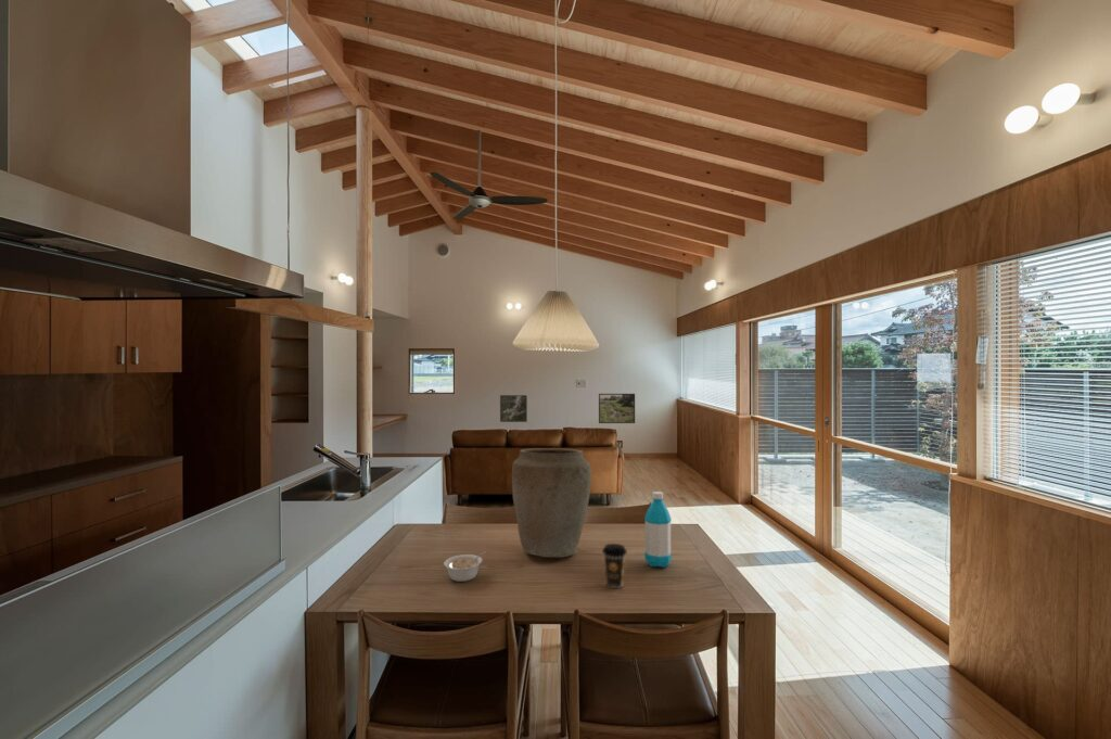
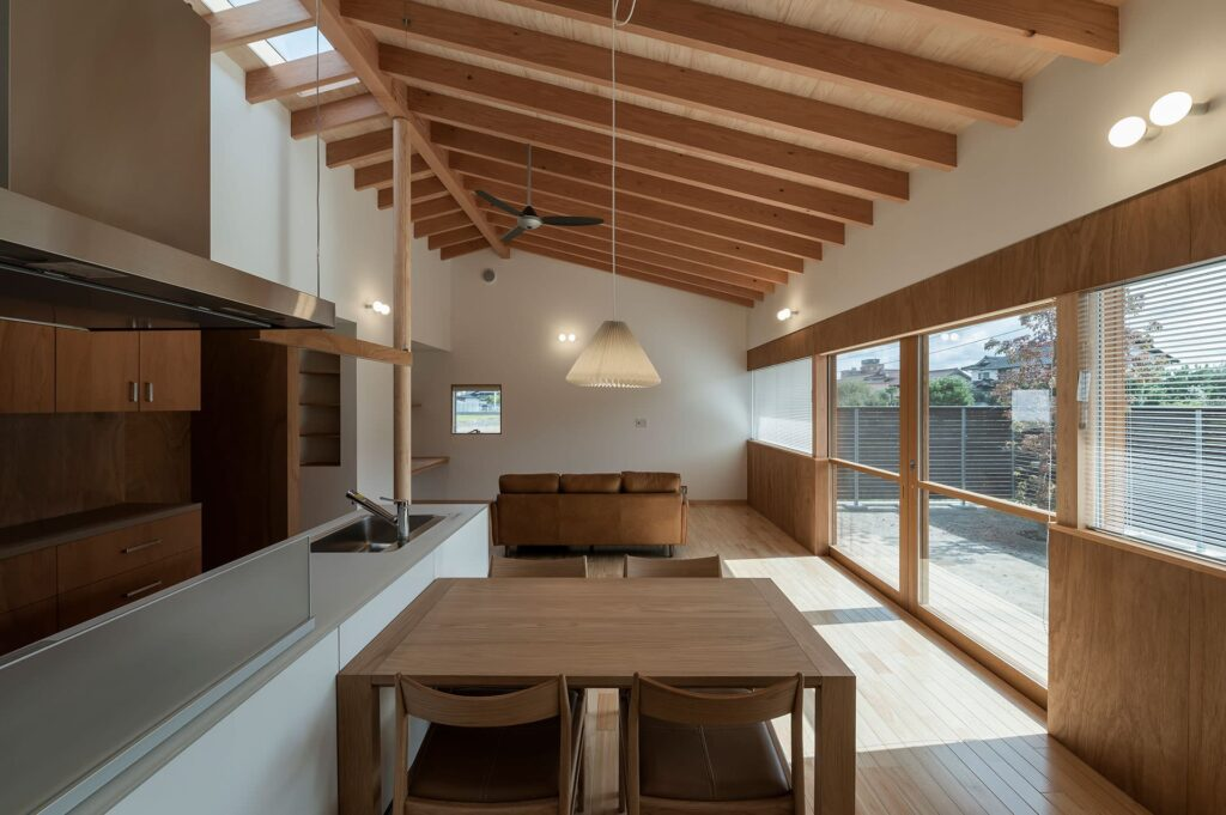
- vase [511,447,592,559]
- legume [443,550,487,583]
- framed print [499,394,528,423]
- water bottle [643,490,673,569]
- coffee cup [601,543,628,589]
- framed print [598,393,636,424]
